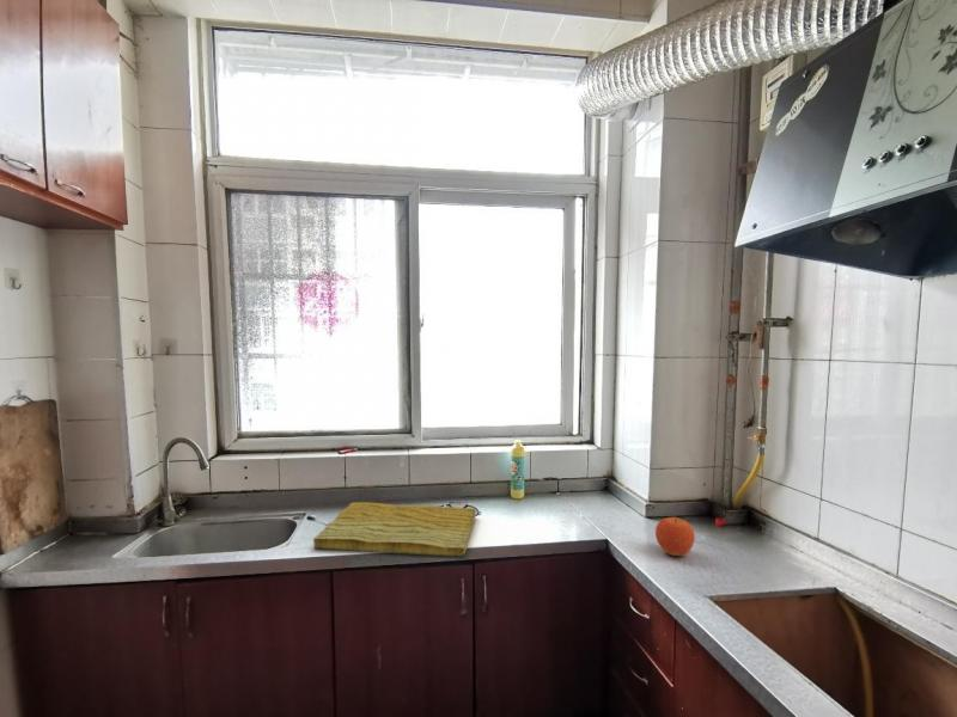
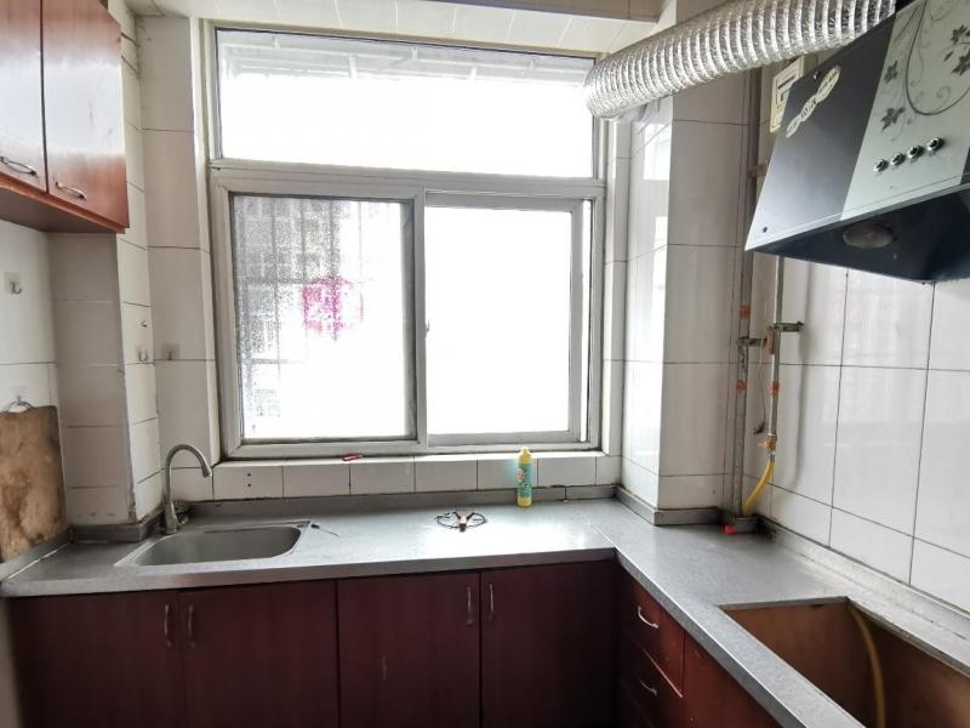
- cutting board [312,501,477,558]
- fruit [654,516,696,557]
